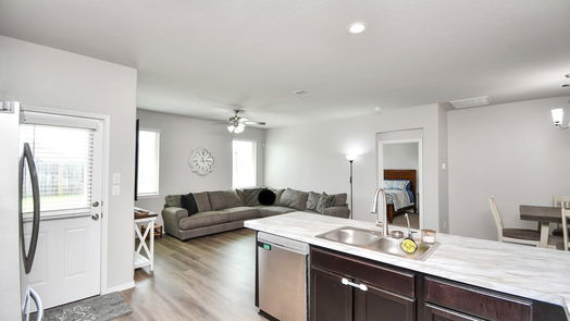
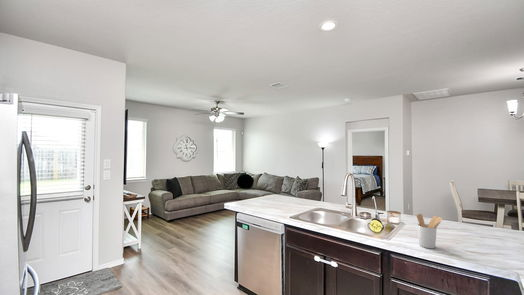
+ utensil holder [416,213,443,249]
